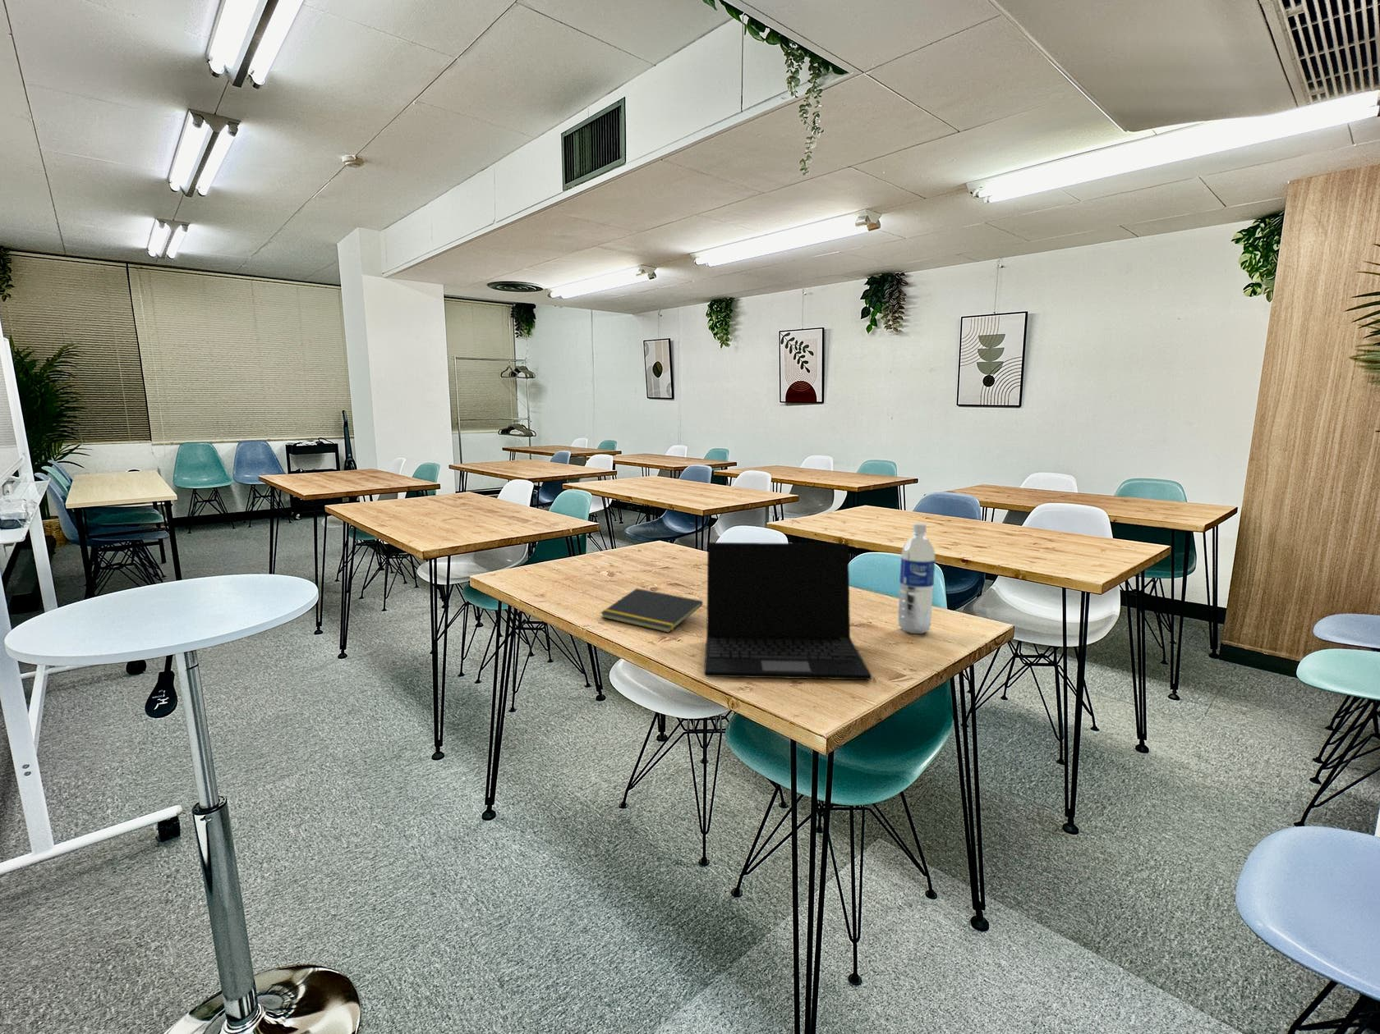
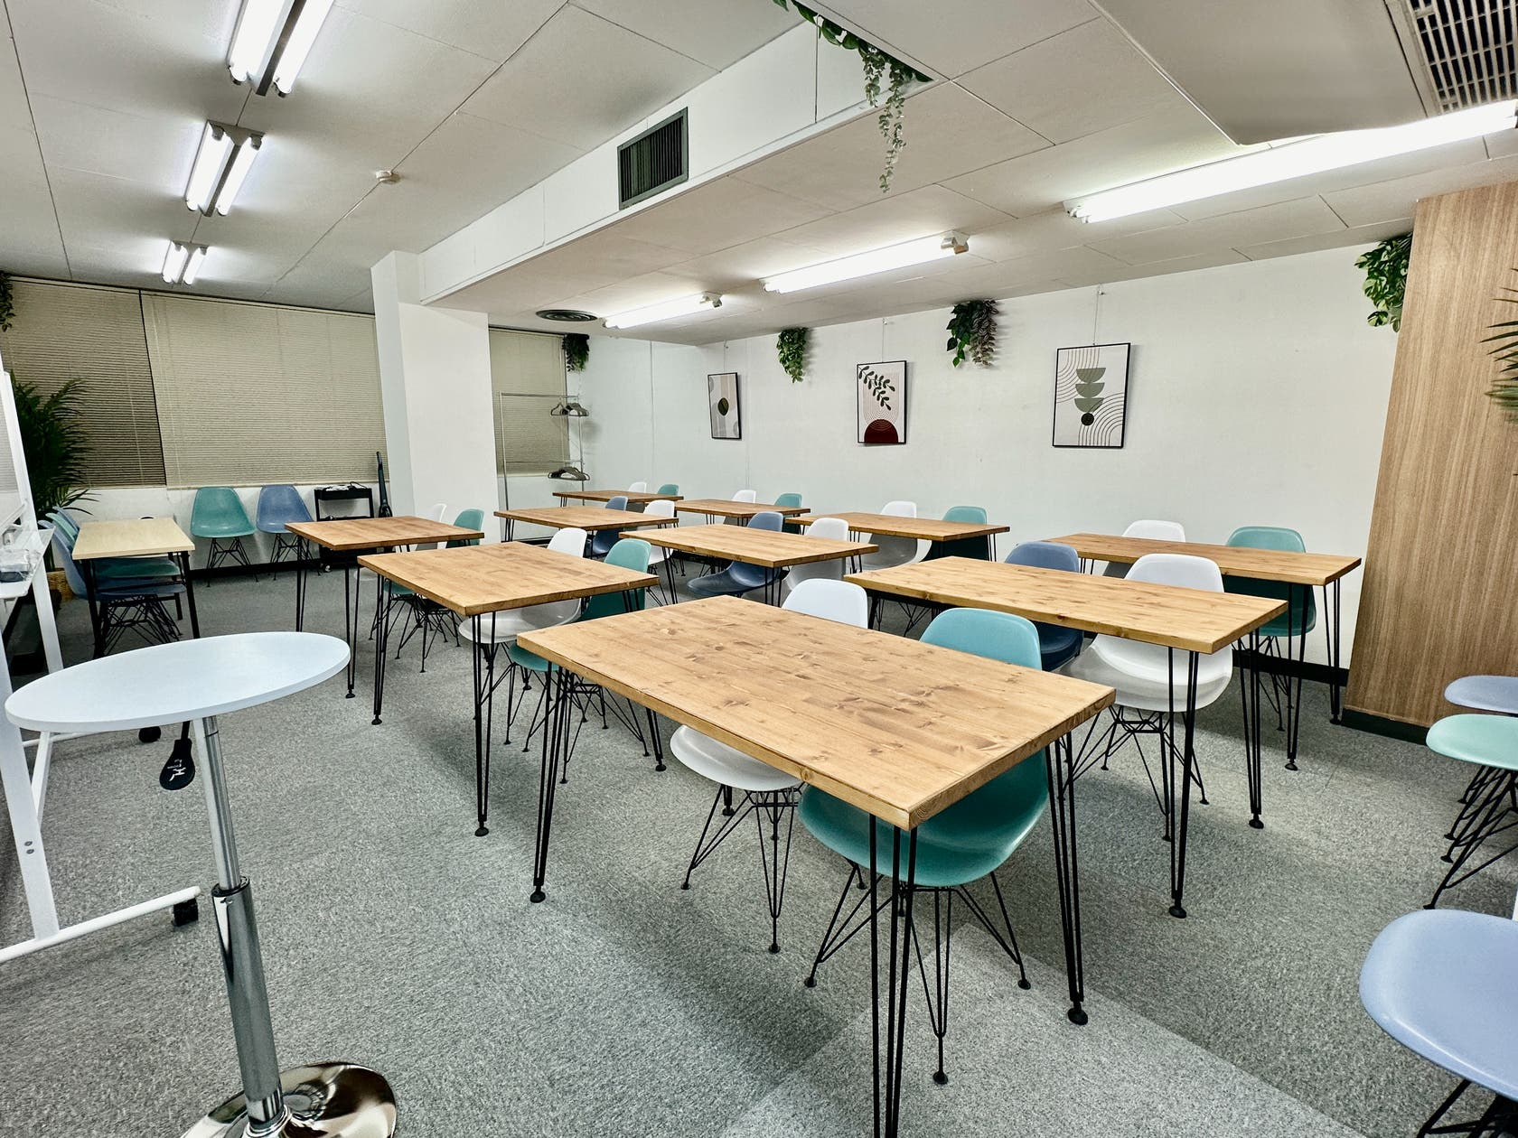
- water bottle [898,522,937,634]
- notepad [600,588,704,633]
- laptop [703,542,873,680]
